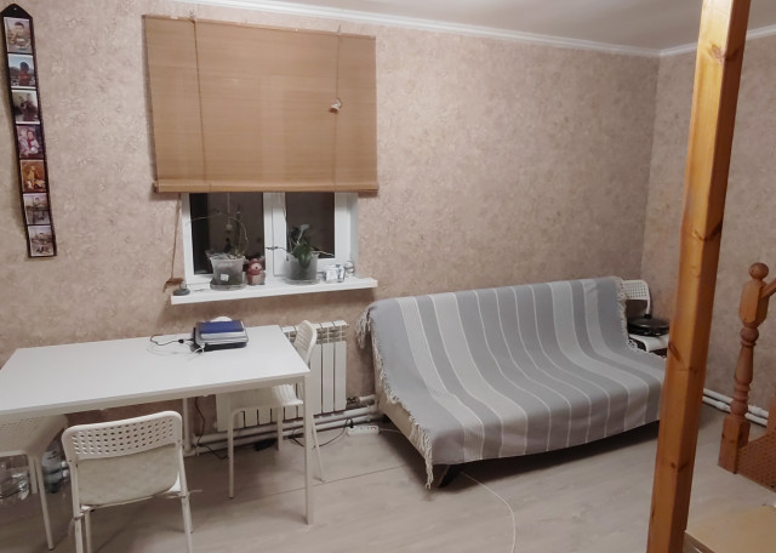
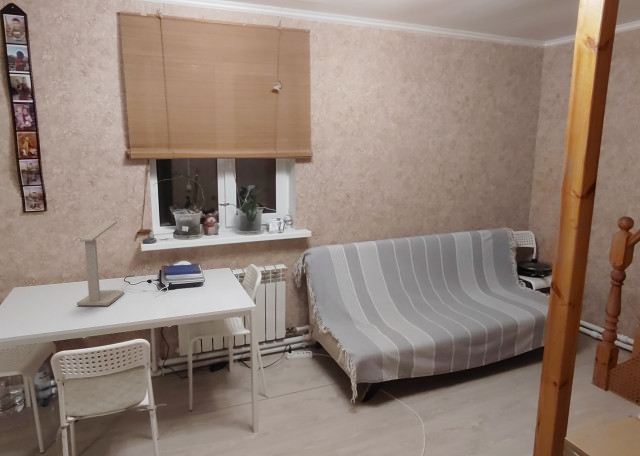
+ desk lamp [76,220,125,306]
